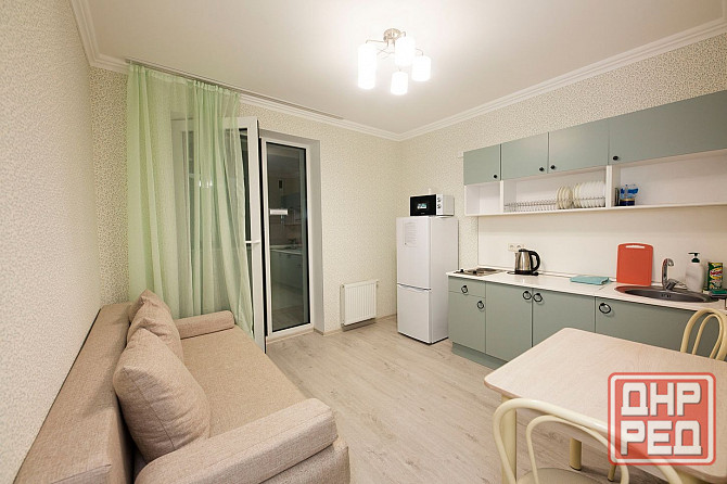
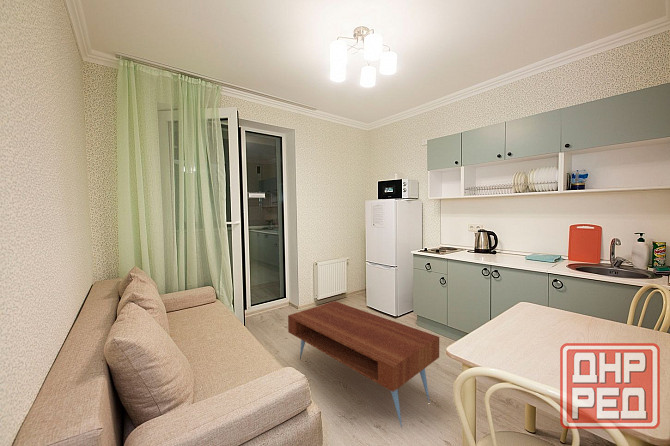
+ coffee table [287,300,440,429]
